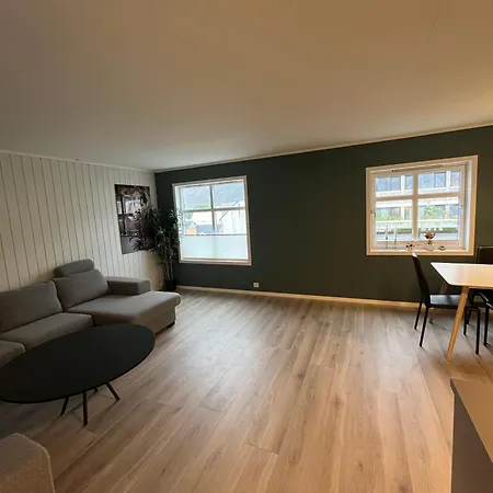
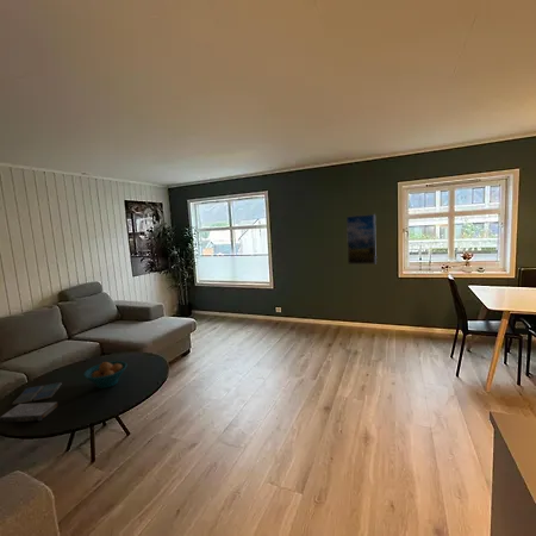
+ book [0,401,60,424]
+ fruit bowl [82,360,129,389]
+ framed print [345,213,378,266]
+ drink coaster [12,381,63,406]
